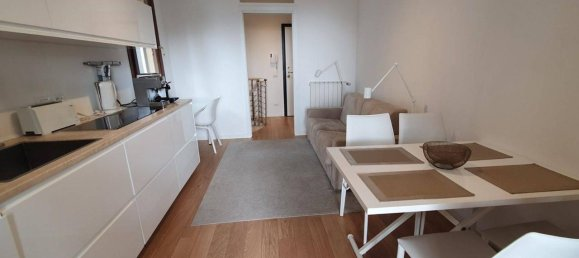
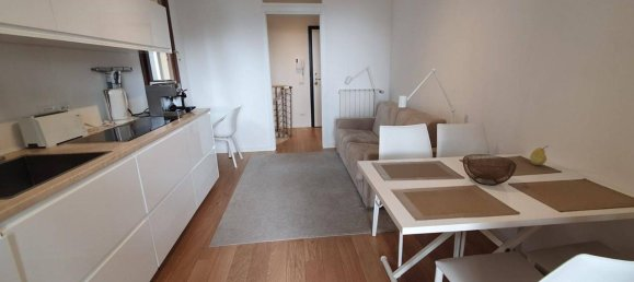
+ fruit [529,144,550,166]
